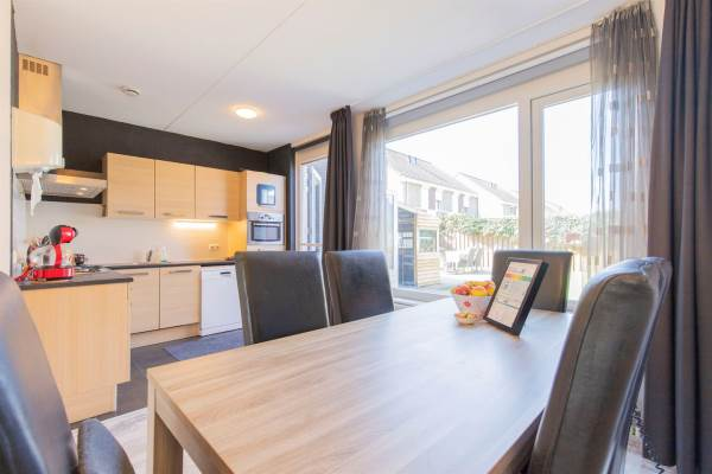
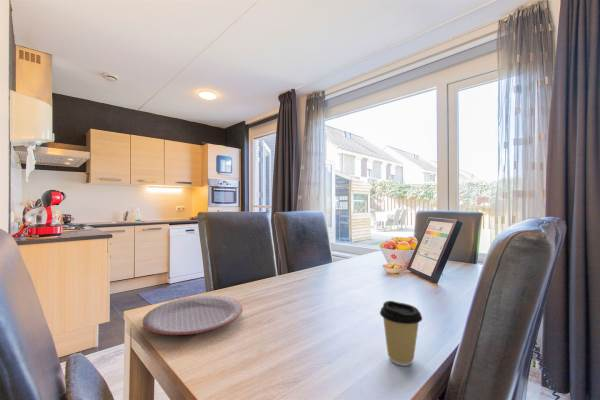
+ coffee cup [379,300,423,367]
+ plate [142,295,244,336]
